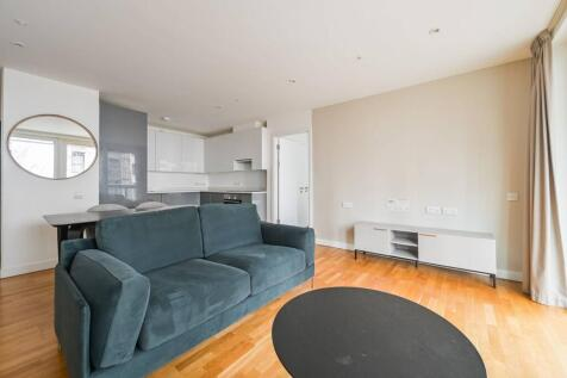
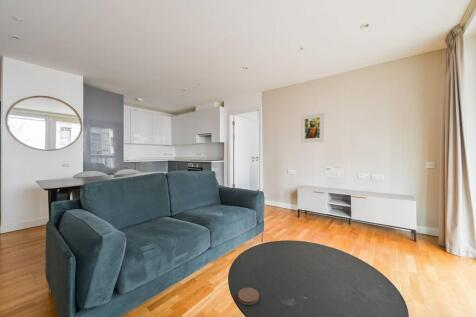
+ coaster [237,287,260,306]
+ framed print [300,112,325,144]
